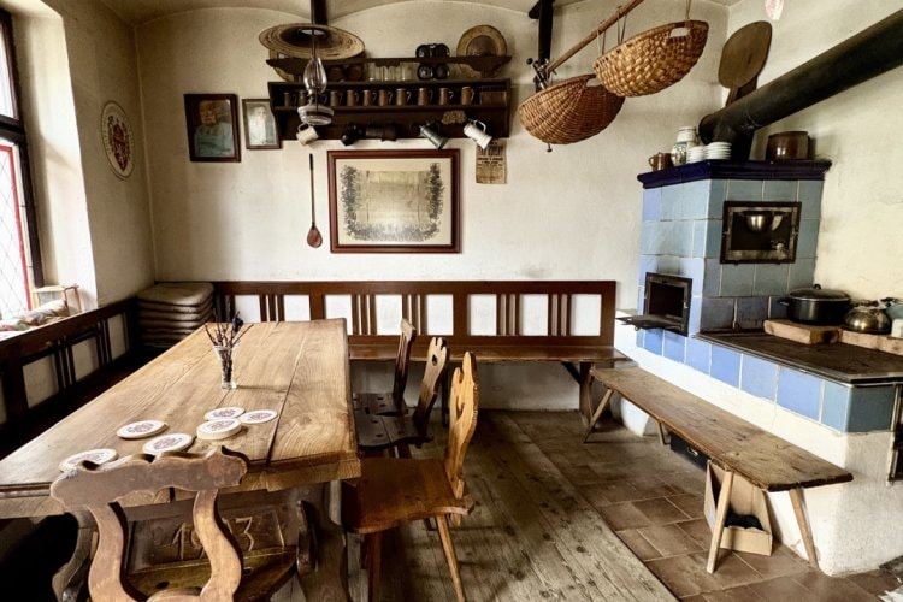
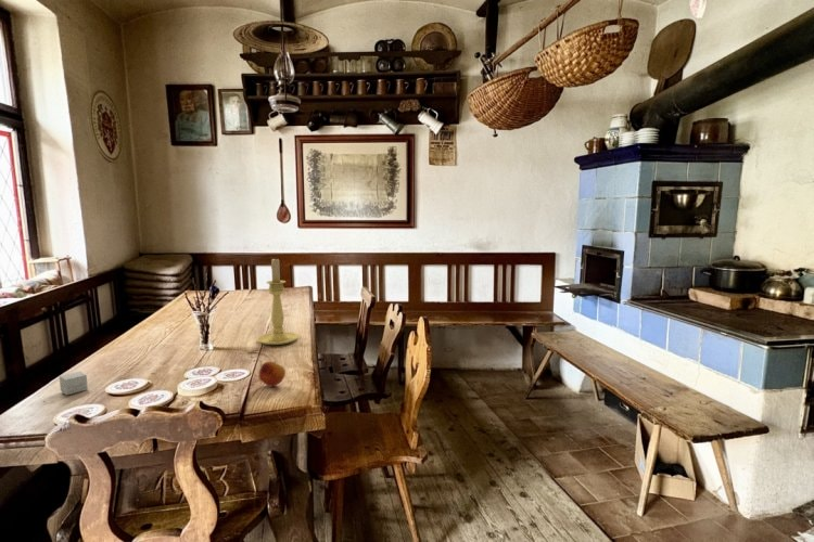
+ candle holder [256,257,300,346]
+ apple [257,360,287,388]
+ small box [59,371,89,396]
